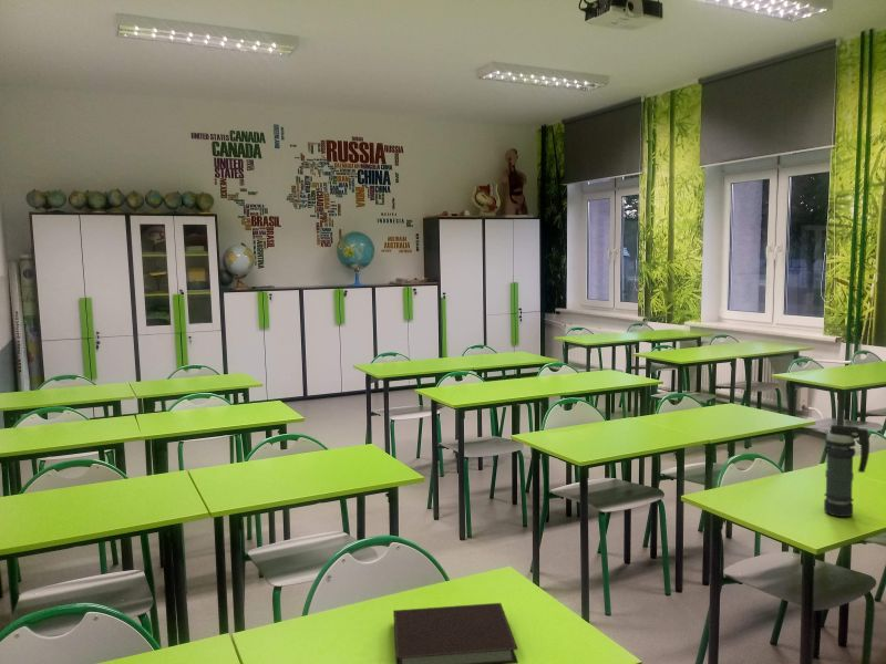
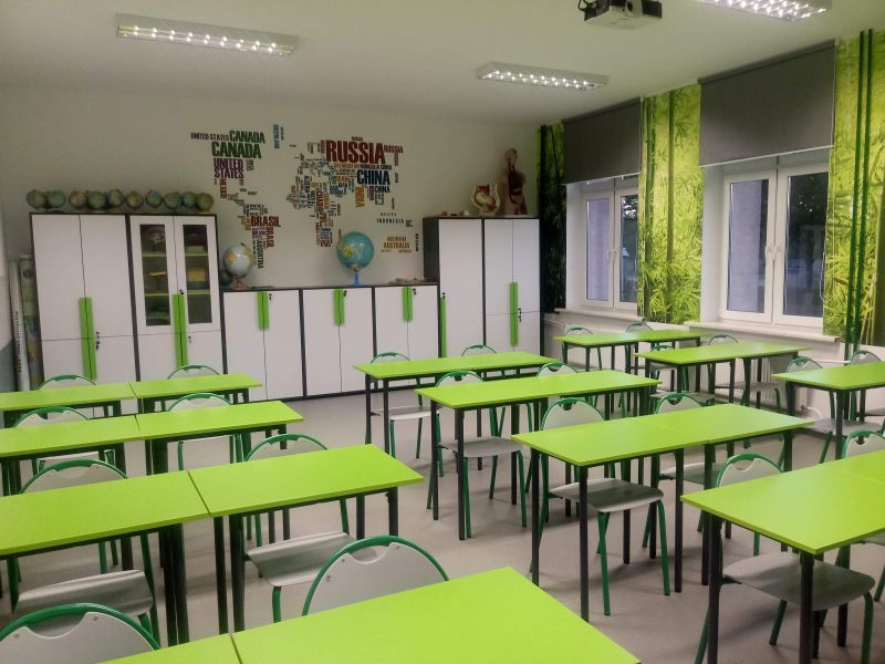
- notebook [392,602,519,664]
- smoke grenade [823,424,870,518]
